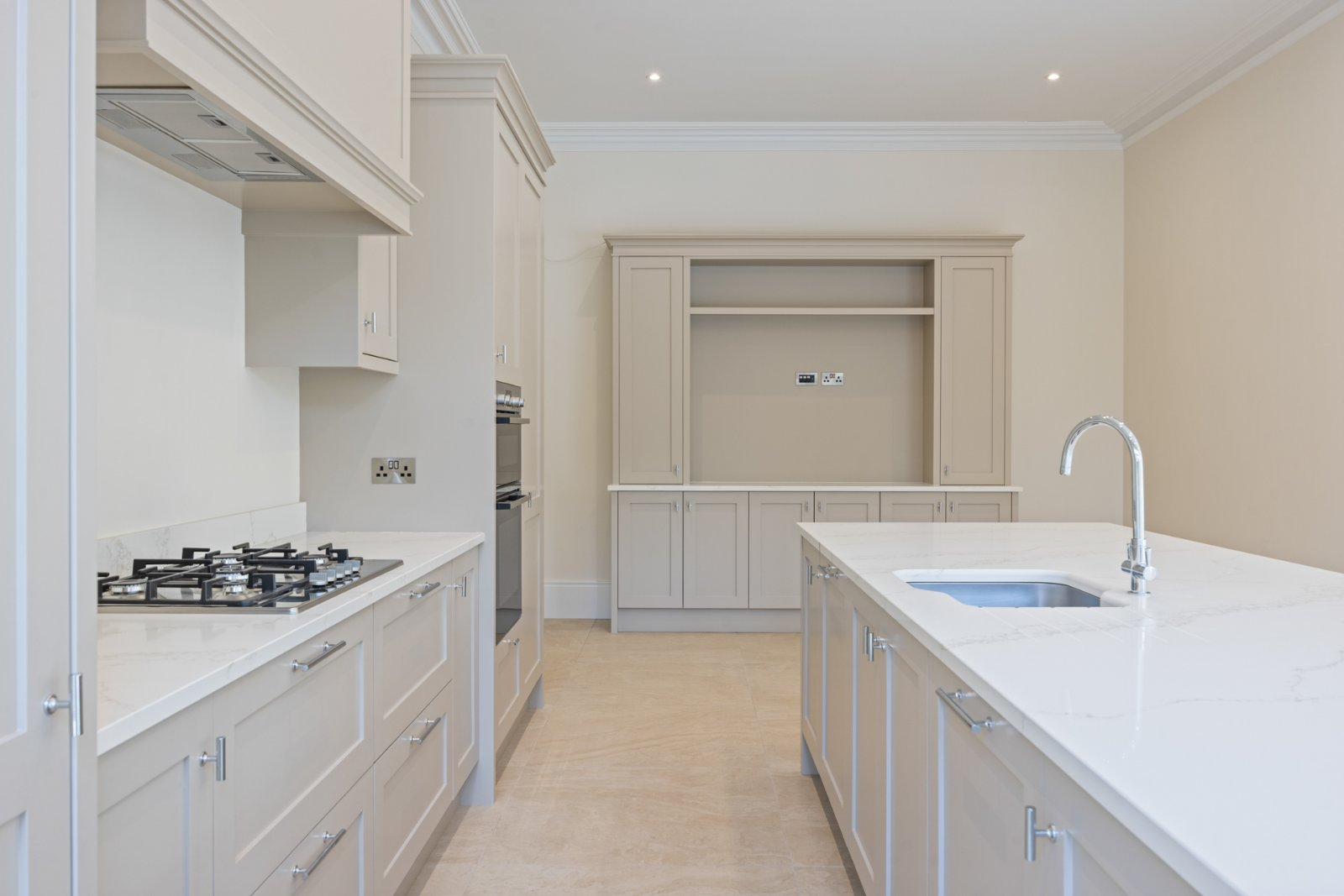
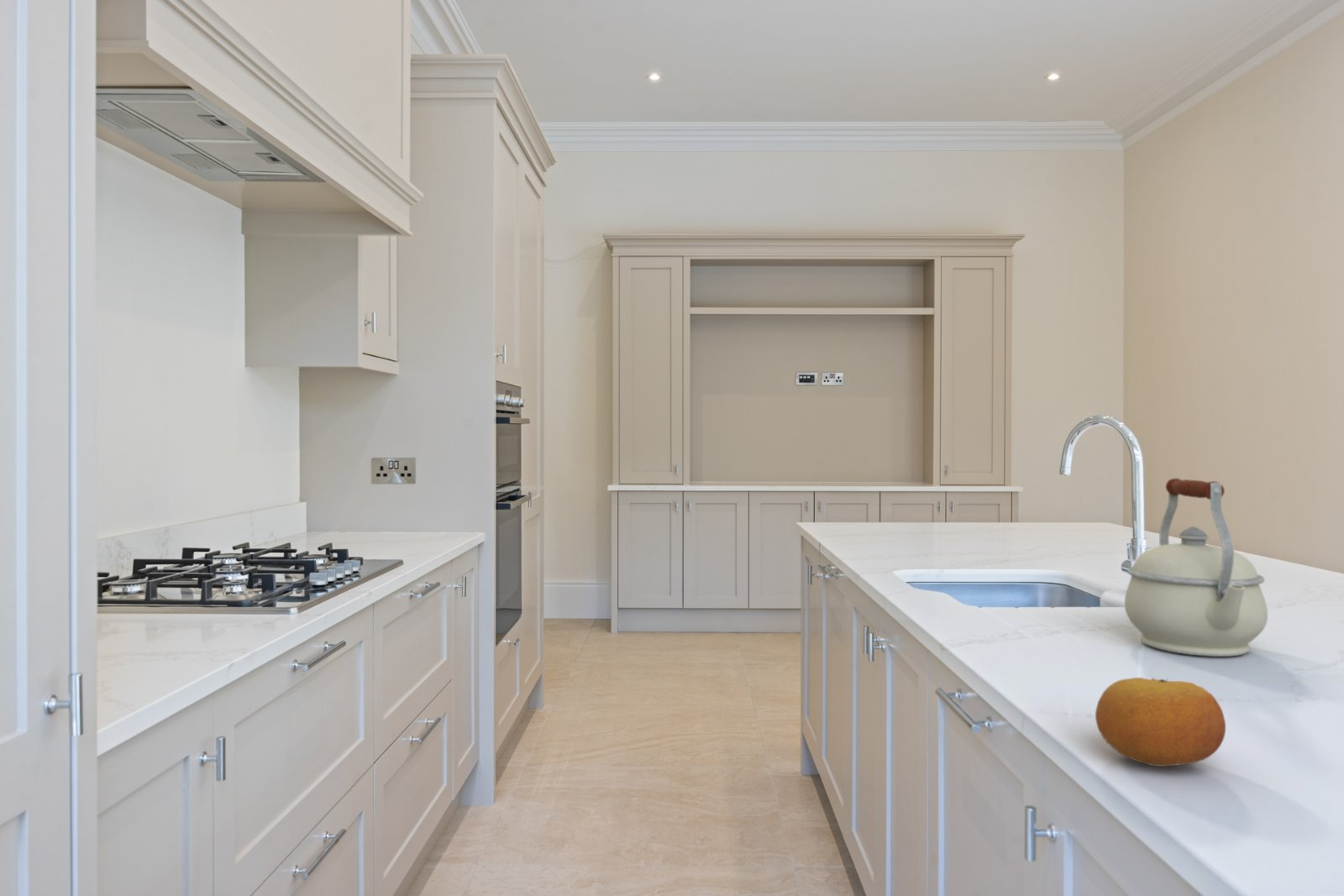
+ fruit [1095,677,1226,768]
+ kettle [1124,478,1268,658]
